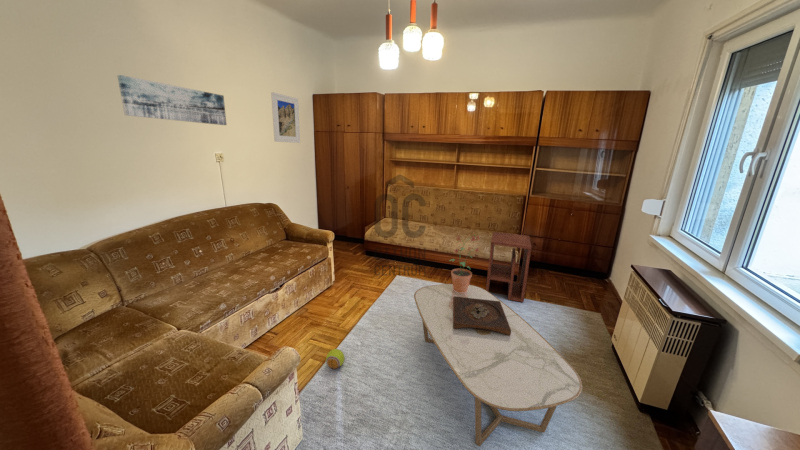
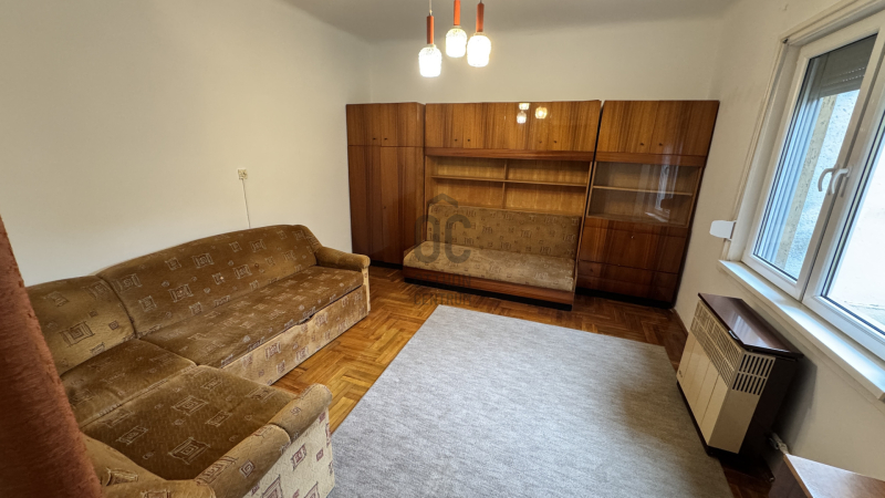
- potted plant [448,234,481,293]
- side table [485,231,532,303]
- coffee table [413,283,583,447]
- wall art [116,74,228,126]
- wooden tray [453,296,511,336]
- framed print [270,91,301,144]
- ball [325,348,345,370]
